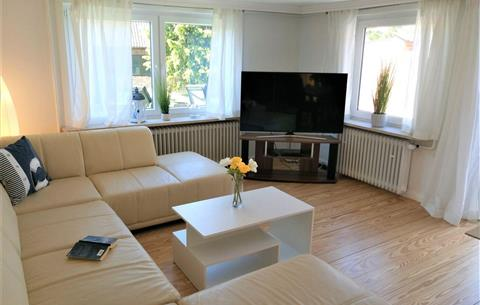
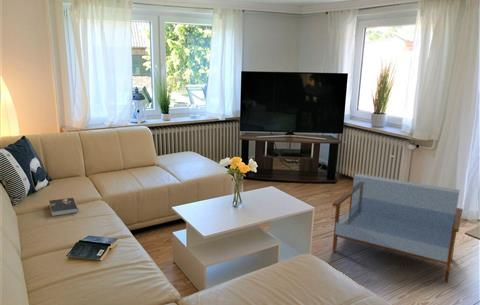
+ loveseat [331,173,464,284]
+ book [48,197,79,217]
